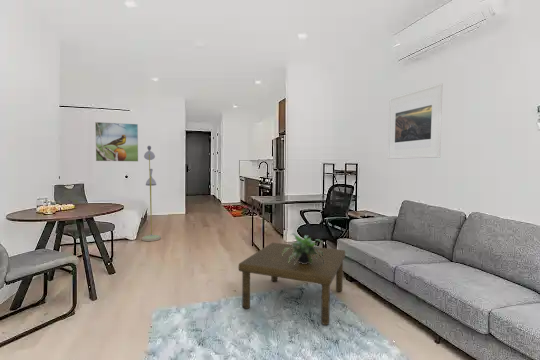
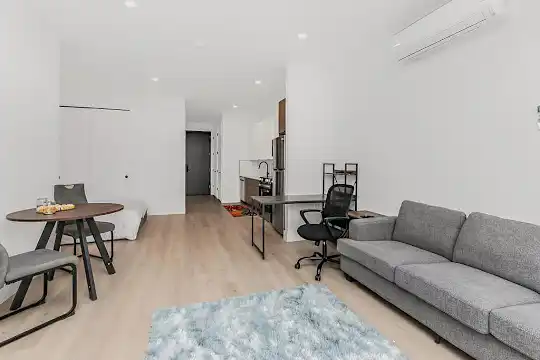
- floor lamp [141,145,162,242]
- coffee table [237,242,346,326]
- potted plant [282,232,324,265]
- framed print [94,121,139,162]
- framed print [387,82,444,160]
